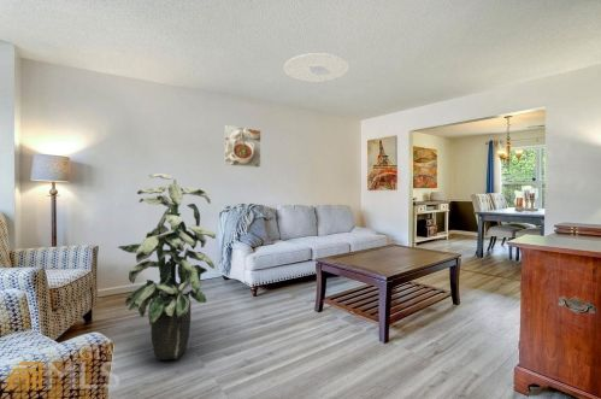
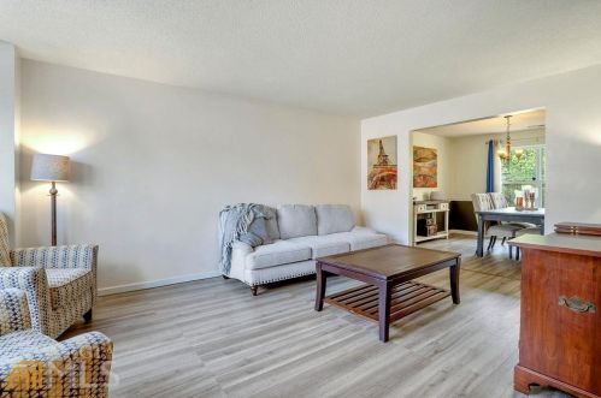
- ceiling light [283,52,349,83]
- indoor plant [117,172,217,360]
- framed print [223,124,263,169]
